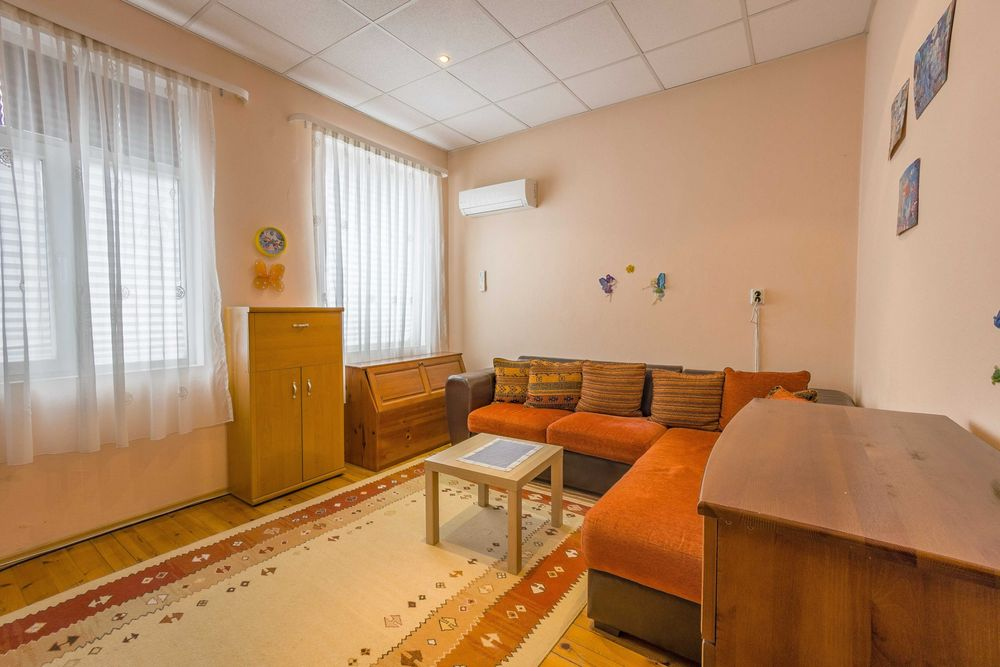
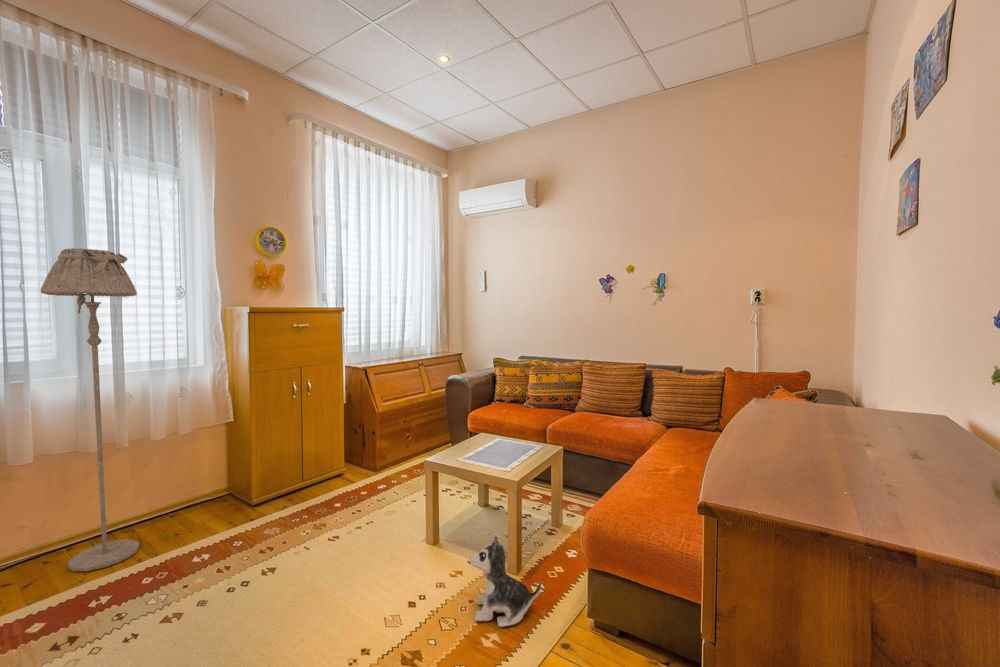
+ plush toy [469,535,542,628]
+ floor lamp [40,247,140,572]
